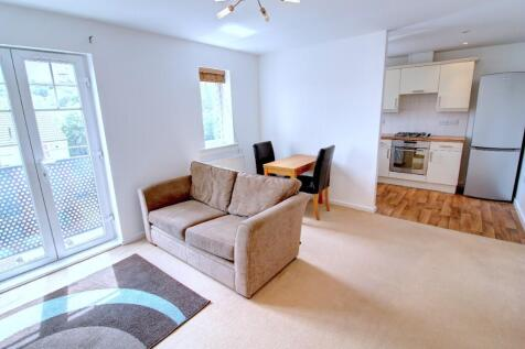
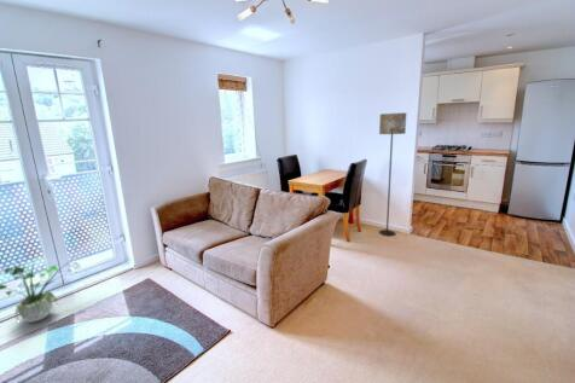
+ potted plant [0,254,80,324]
+ floor lamp [378,112,407,237]
